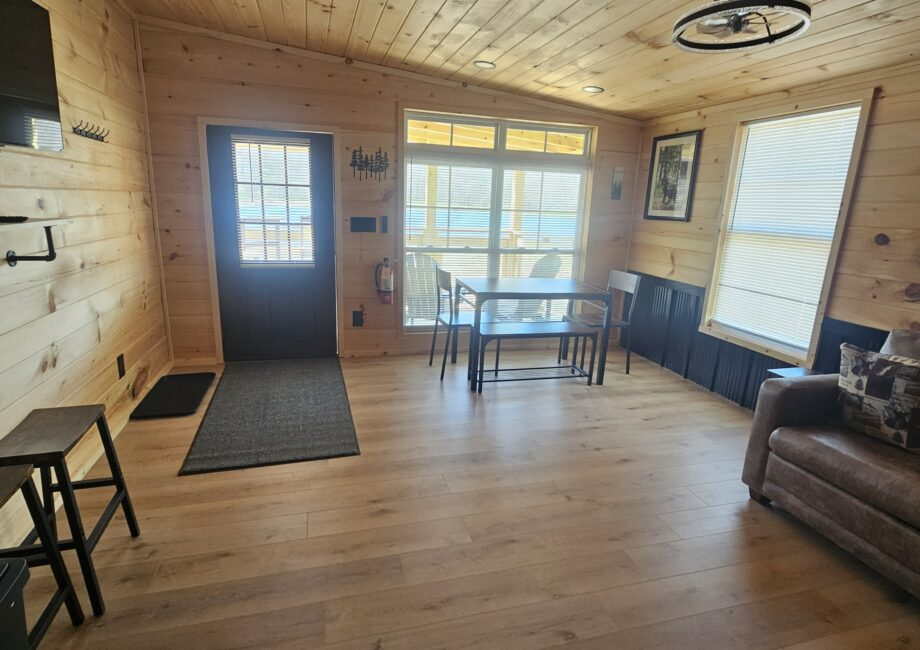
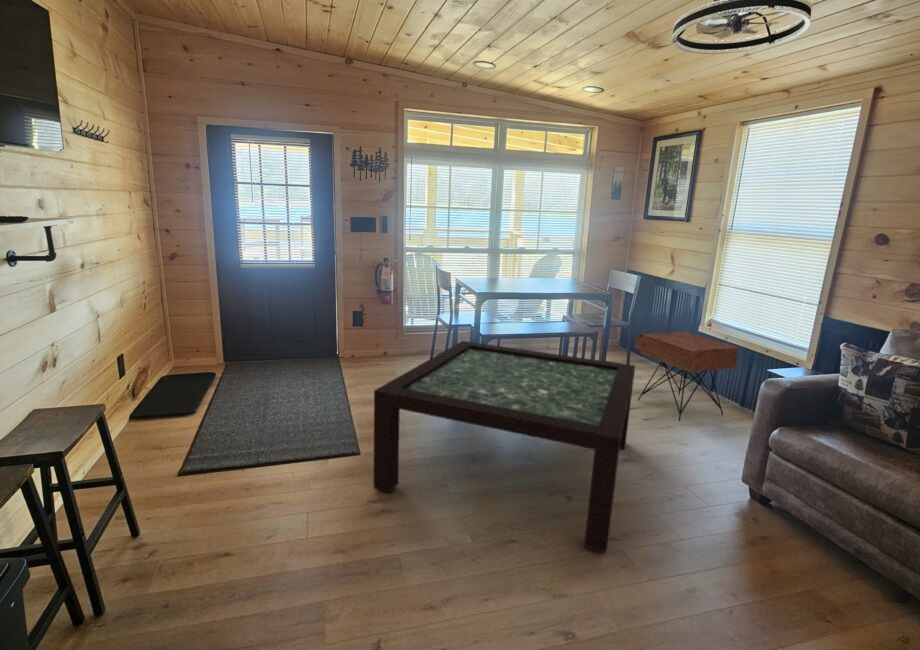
+ coffee table [373,340,636,554]
+ nightstand [634,331,740,422]
